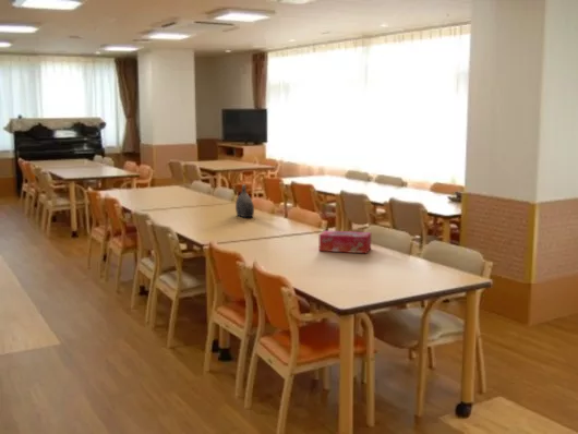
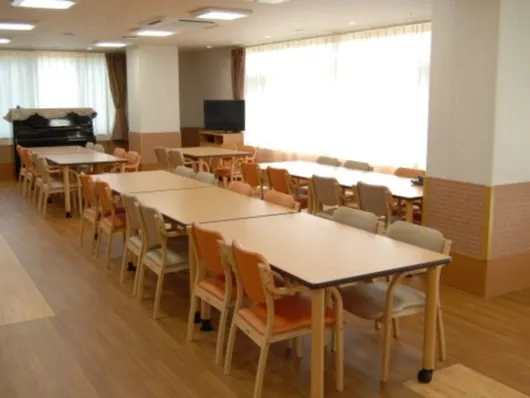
- tissue box [318,230,372,254]
- water jug [234,183,255,218]
